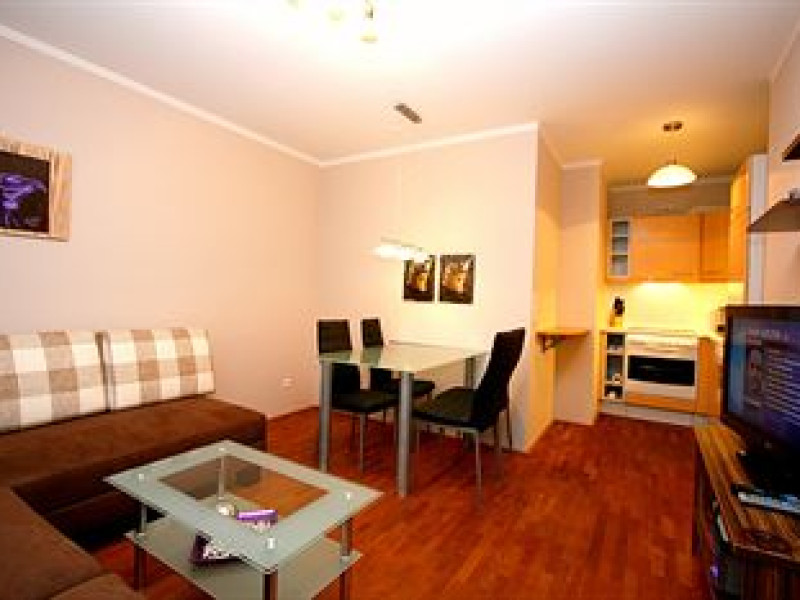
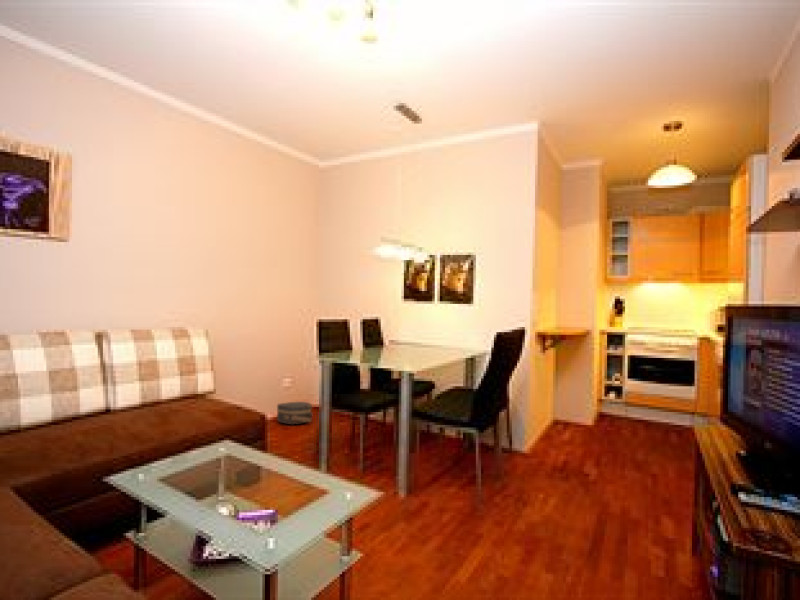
+ hat box [276,401,314,425]
